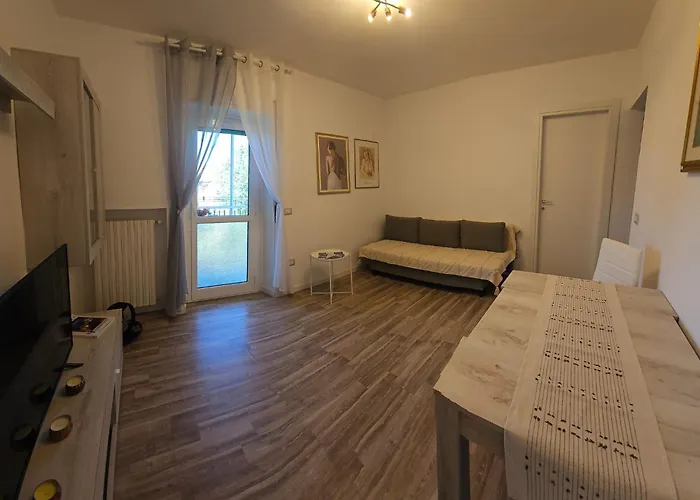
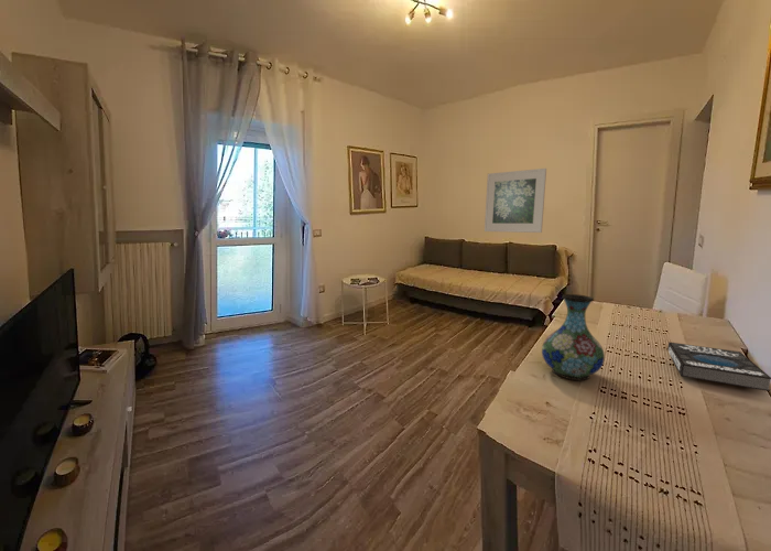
+ book [666,341,771,392]
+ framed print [484,168,547,234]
+ vase [541,293,606,381]
